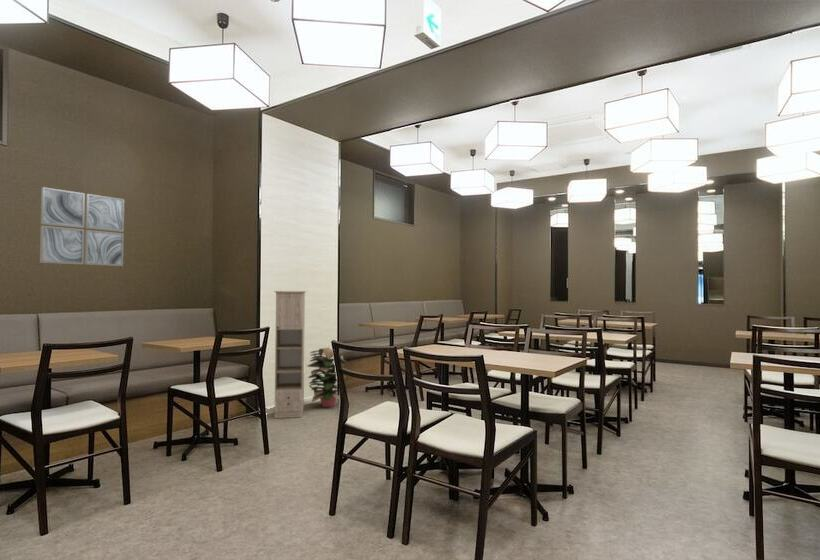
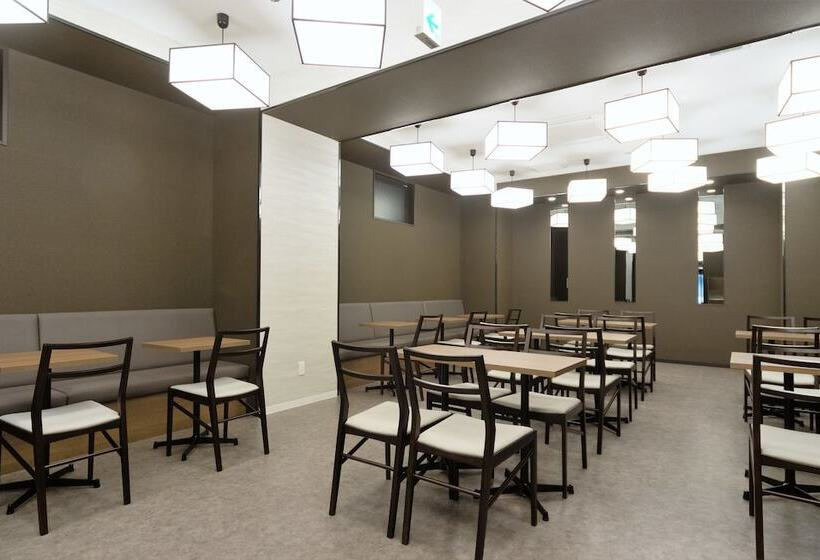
- wall art [39,186,125,267]
- storage cabinet [273,290,308,419]
- decorative plant [306,347,348,408]
